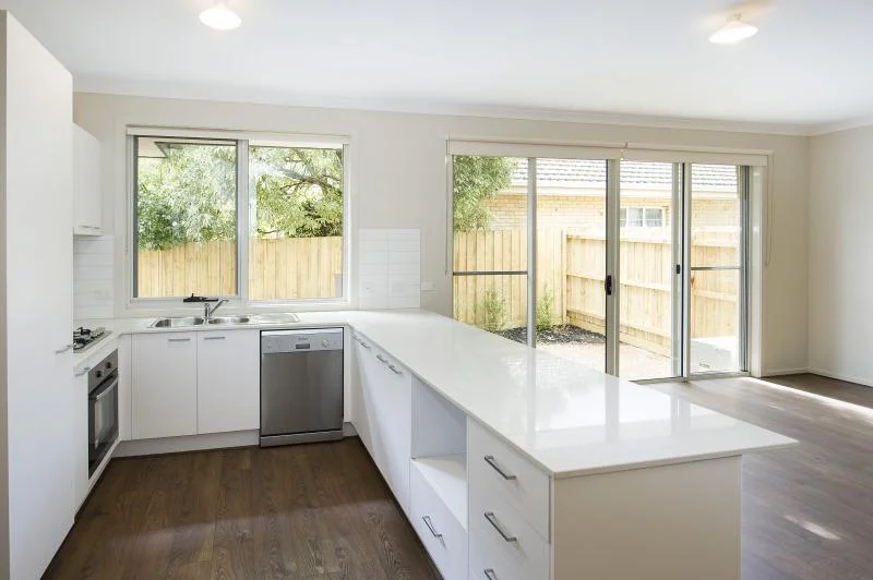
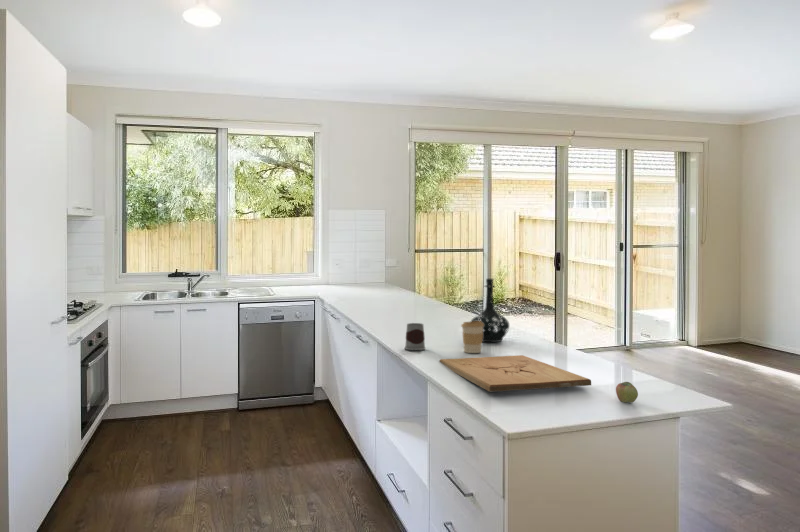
+ apple [615,381,639,404]
+ bottle [470,278,510,343]
+ coffee cup [460,320,484,354]
+ cutting board [439,354,592,393]
+ mug [403,322,427,351]
